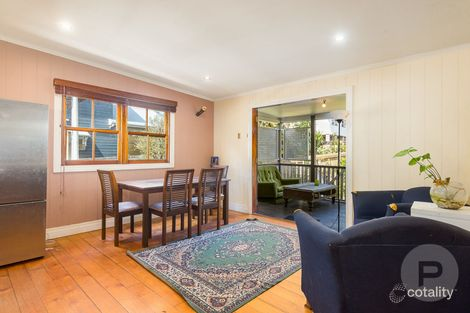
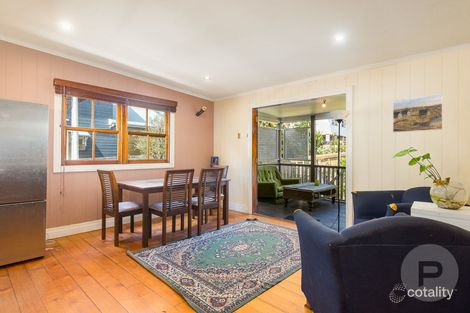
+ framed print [392,93,443,133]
